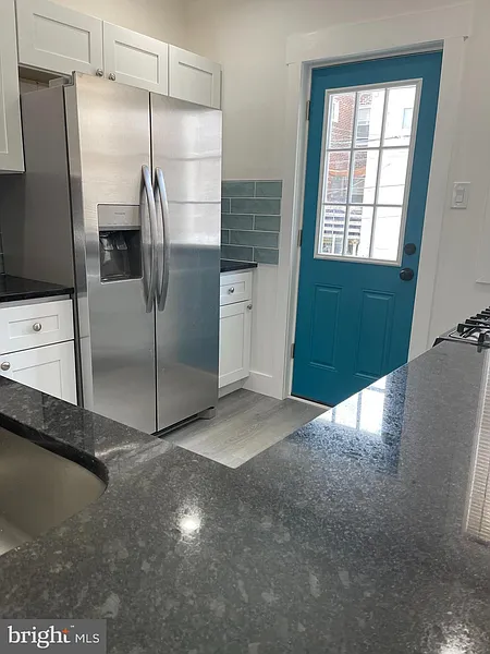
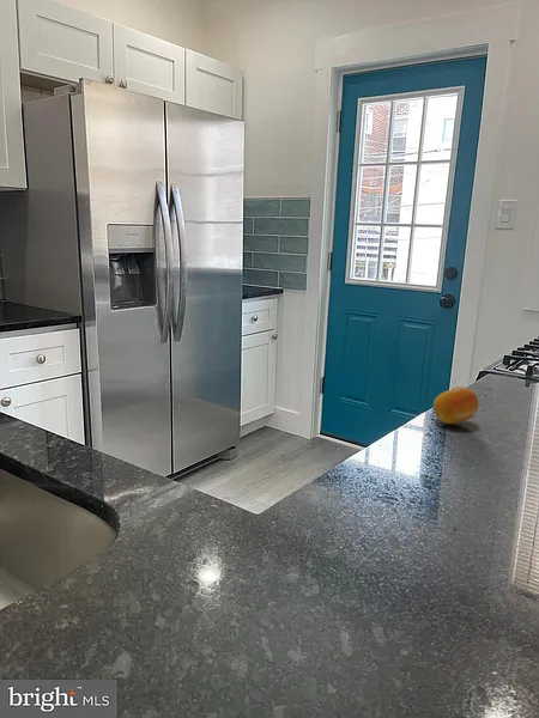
+ fruit [432,385,480,425]
